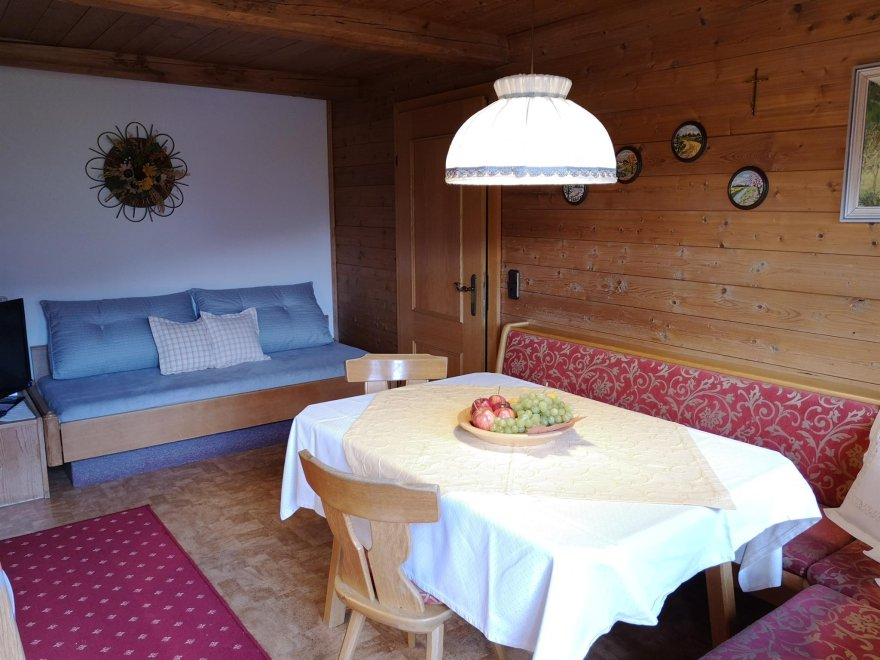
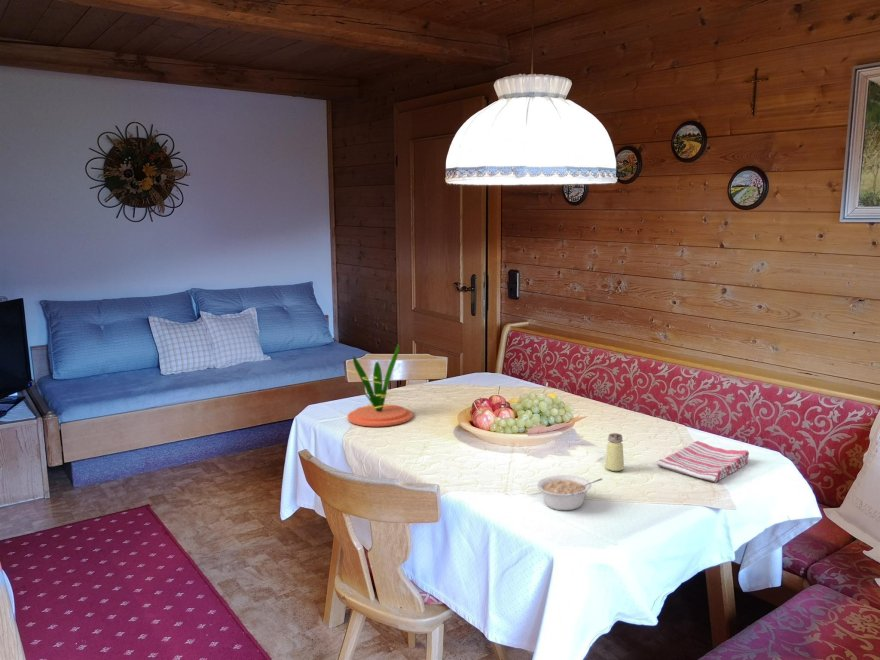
+ dish towel [656,440,750,483]
+ legume [536,474,603,511]
+ saltshaker [604,432,625,472]
+ plant [346,343,414,427]
